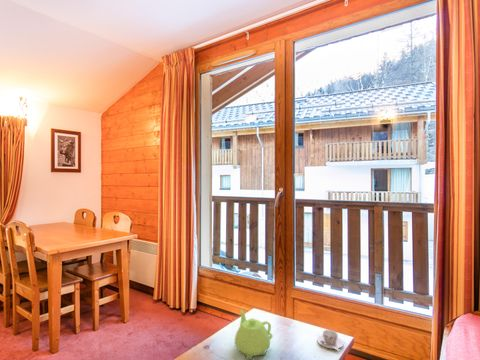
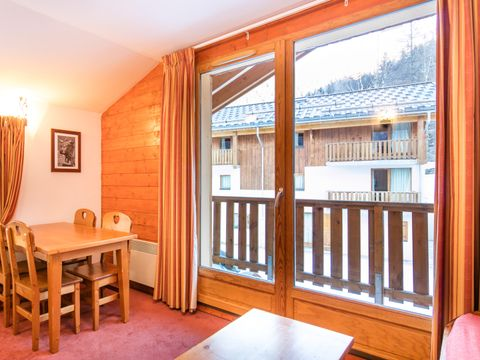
- teapot [234,309,273,360]
- teacup [316,329,344,352]
